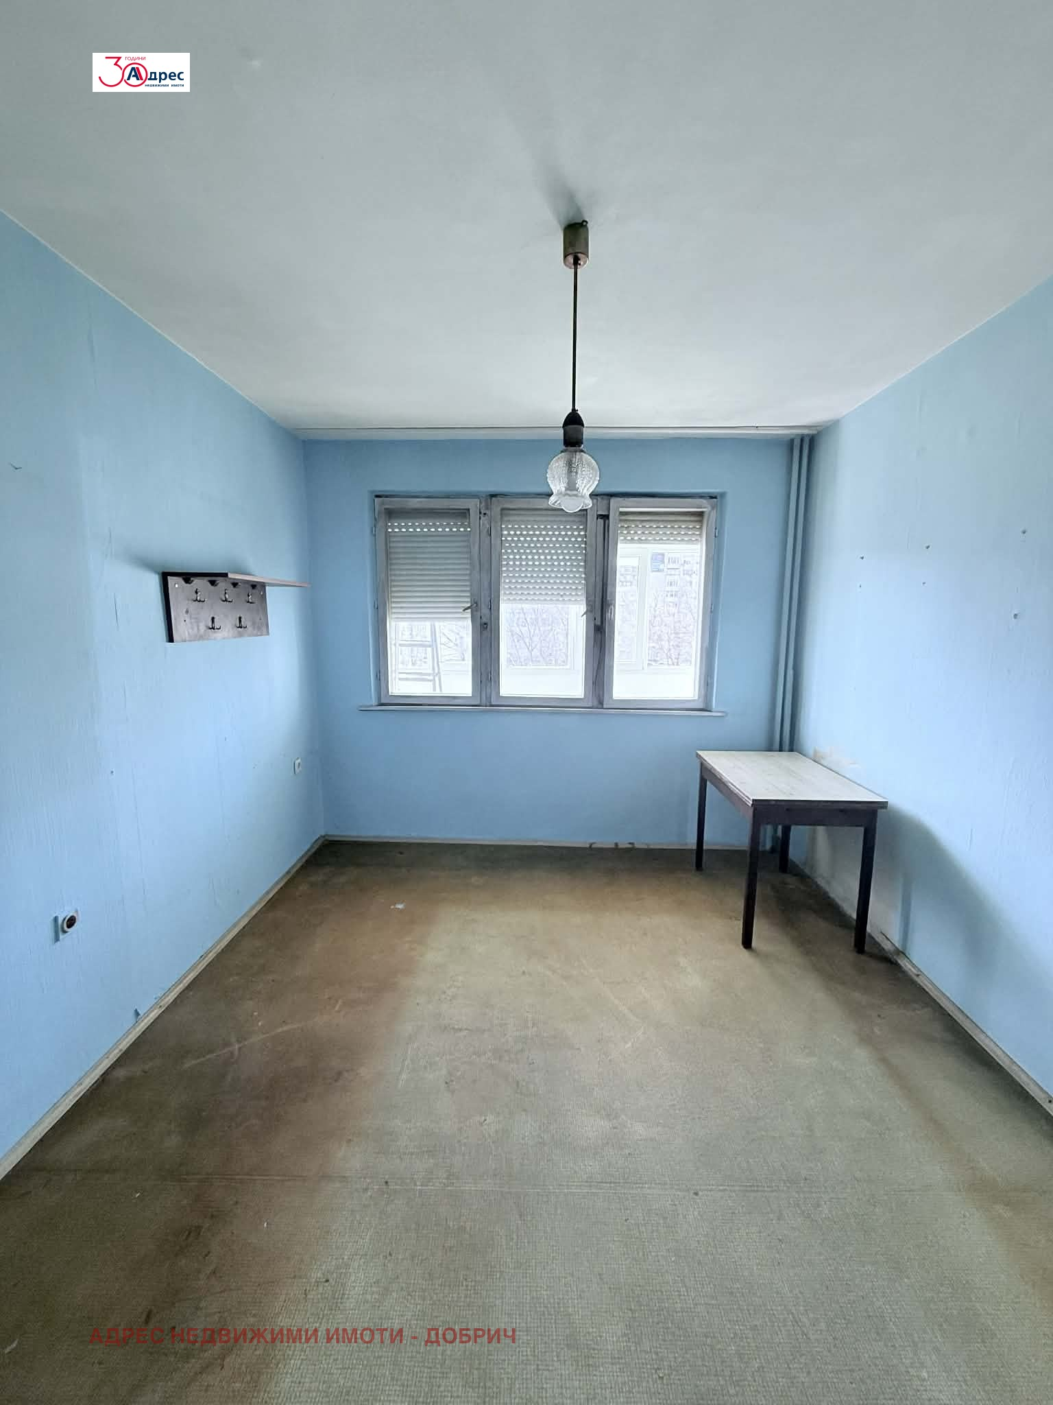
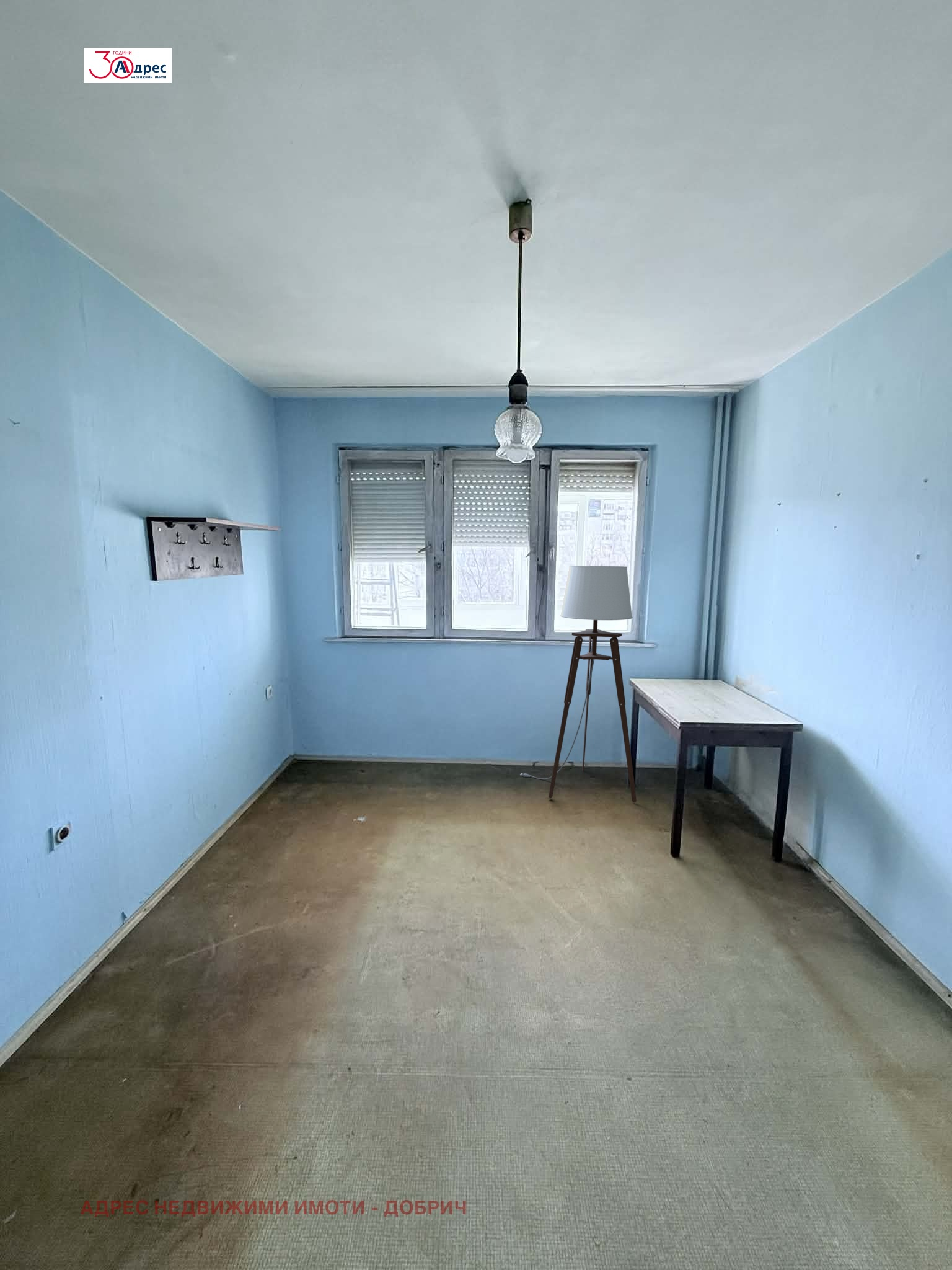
+ floor lamp [519,566,637,803]
